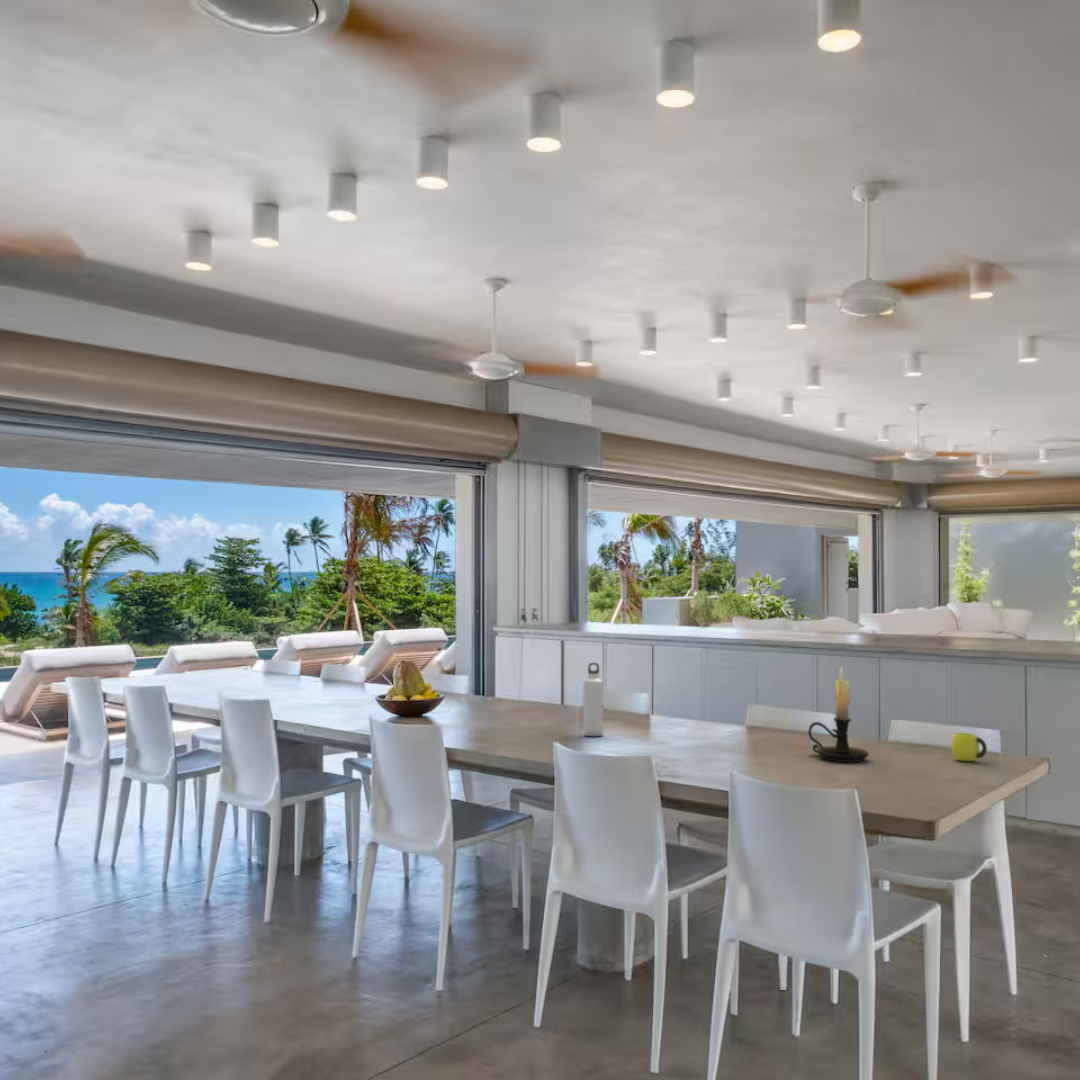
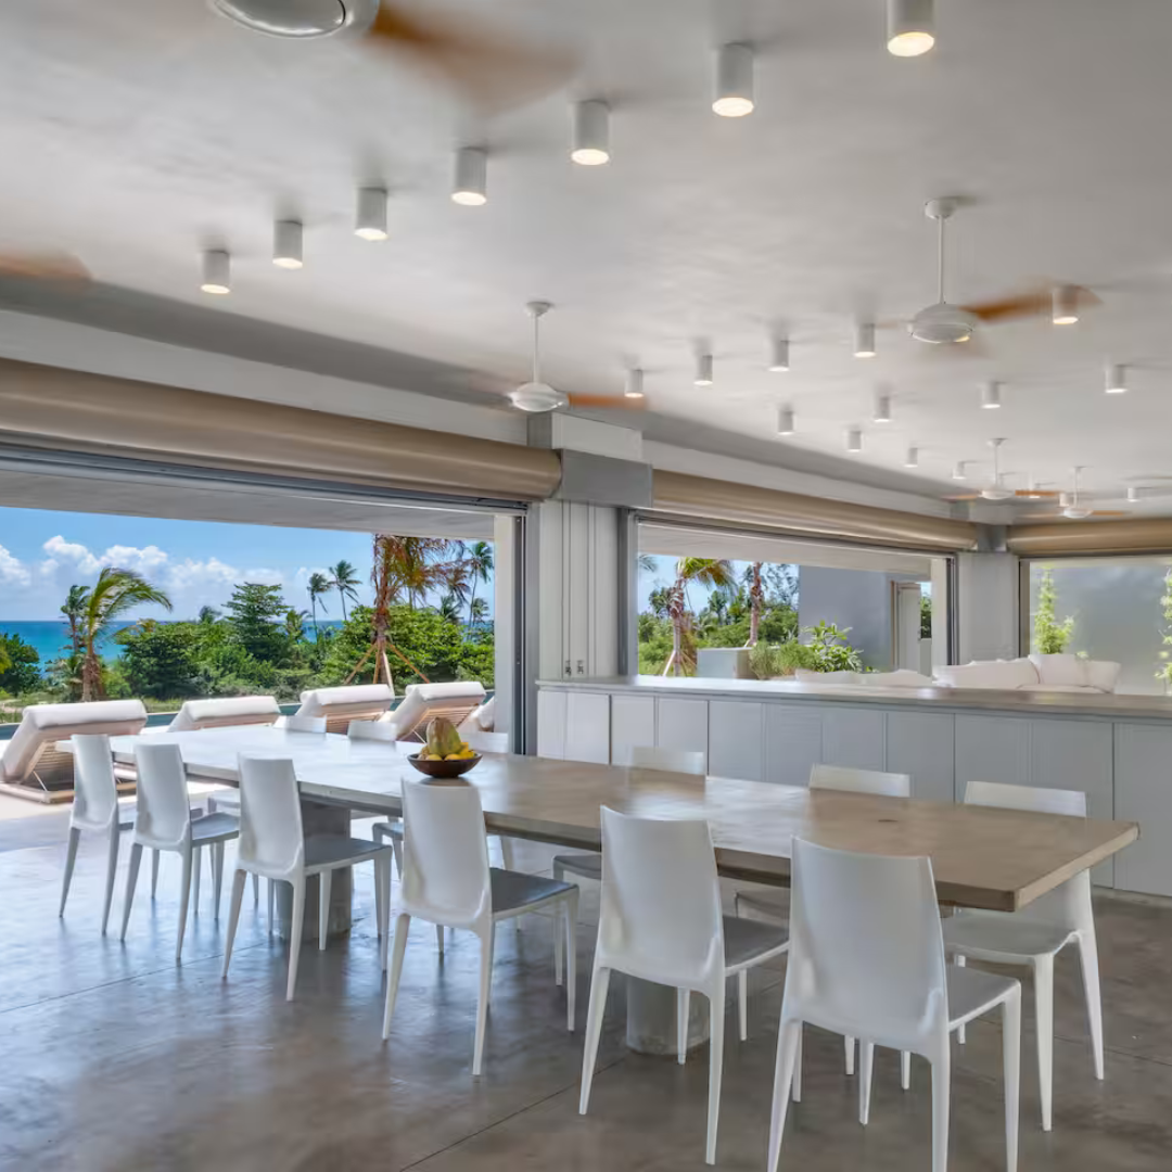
- cup [950,732,988,762]
- candle holder [807,665,869,763]
- water bottle [582,662,605,737]
